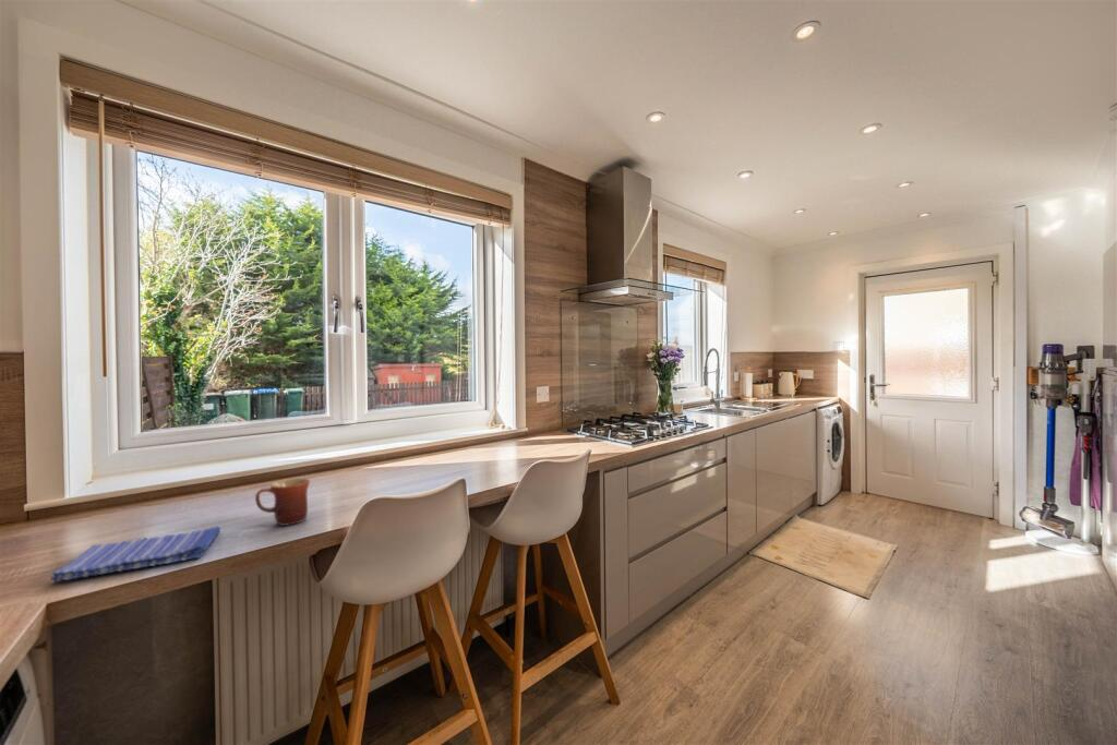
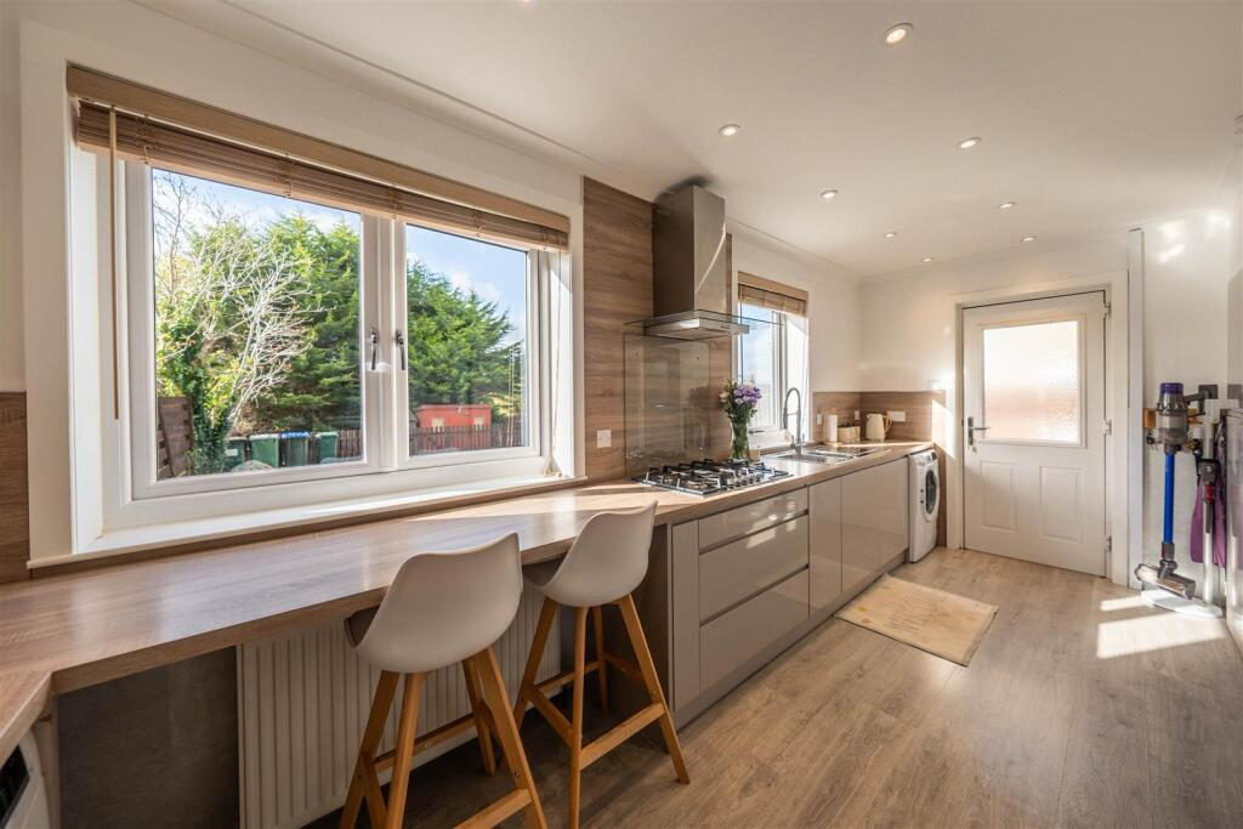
- mug [254,478,311,527]
- dish towel [49,525,221,584]
